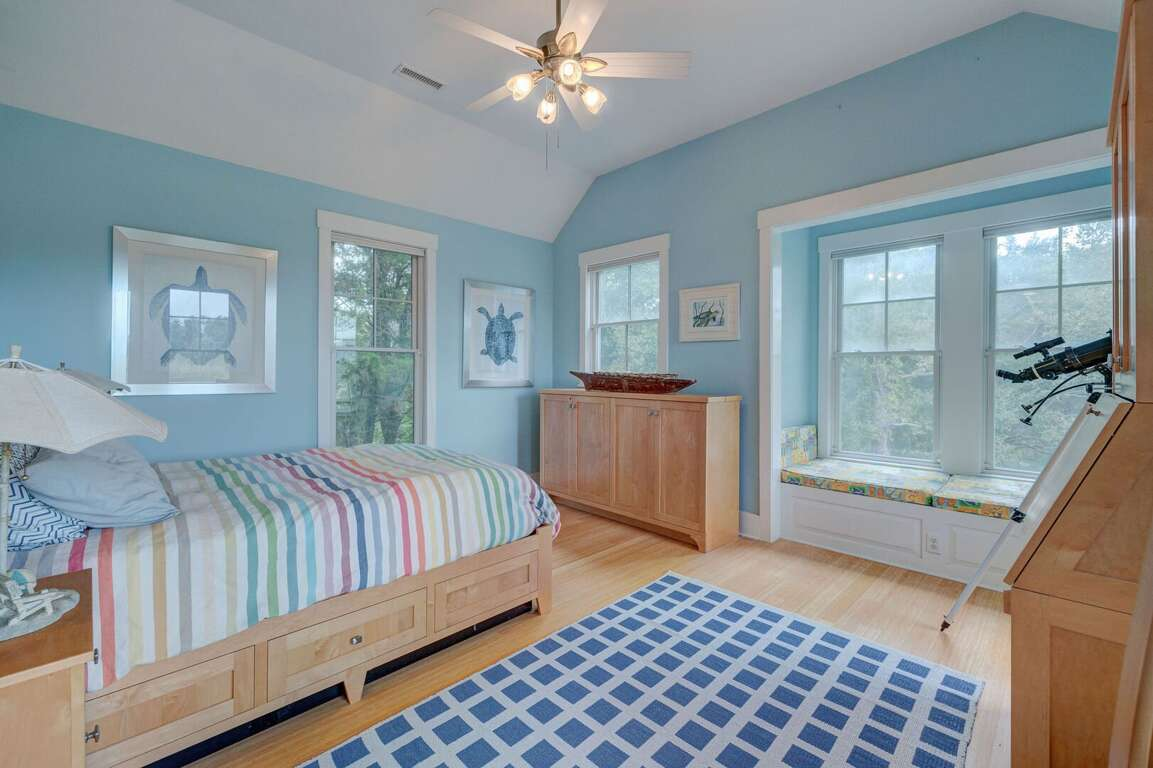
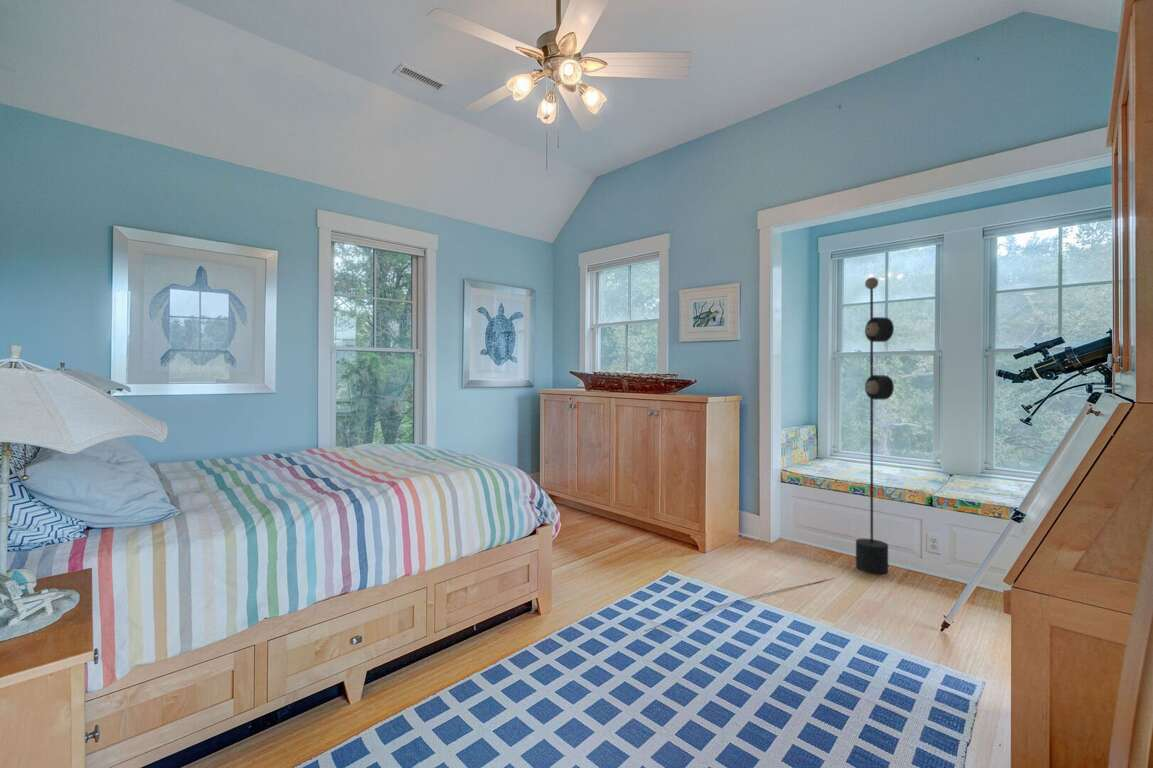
+ floor lamp [643,276,895,633]
